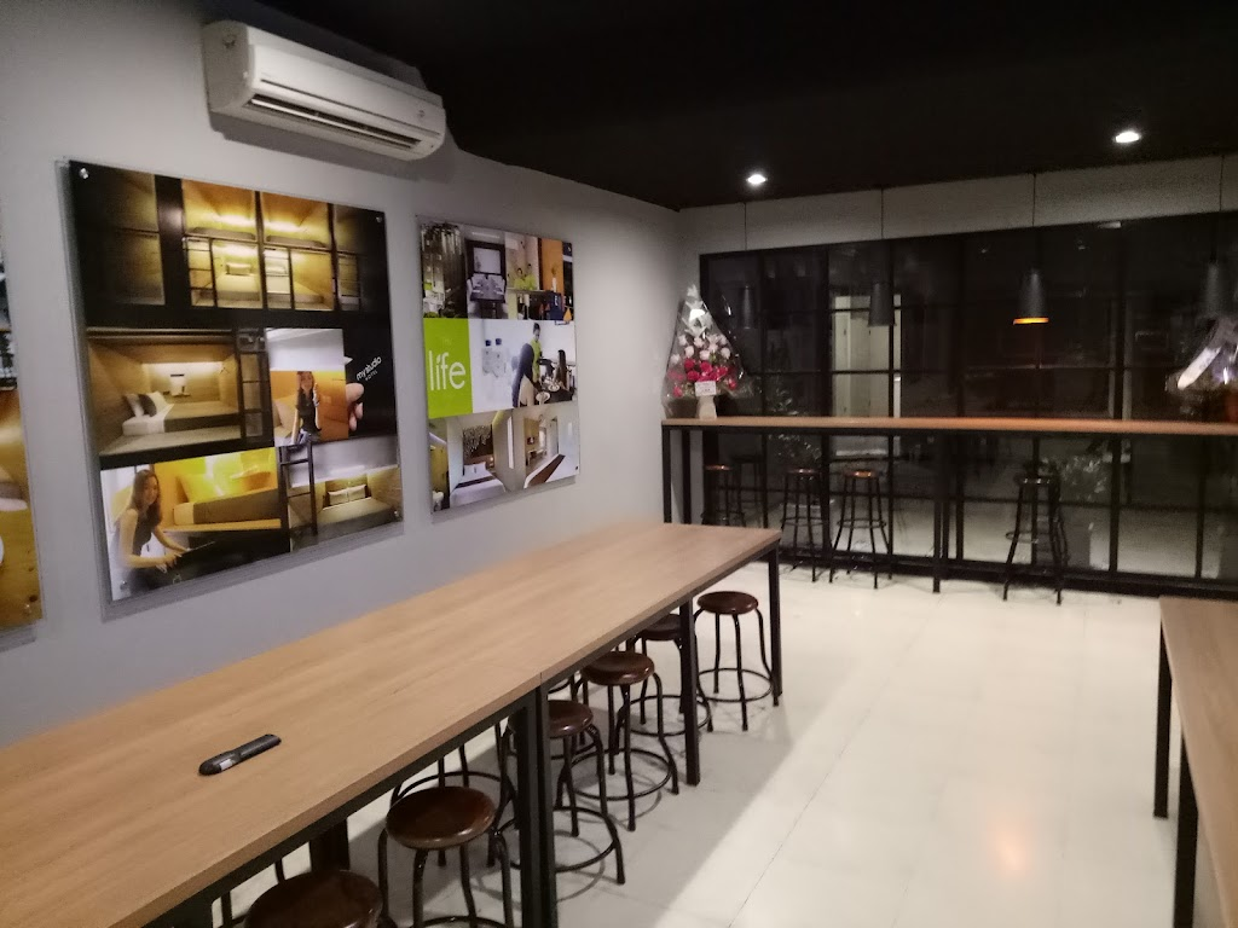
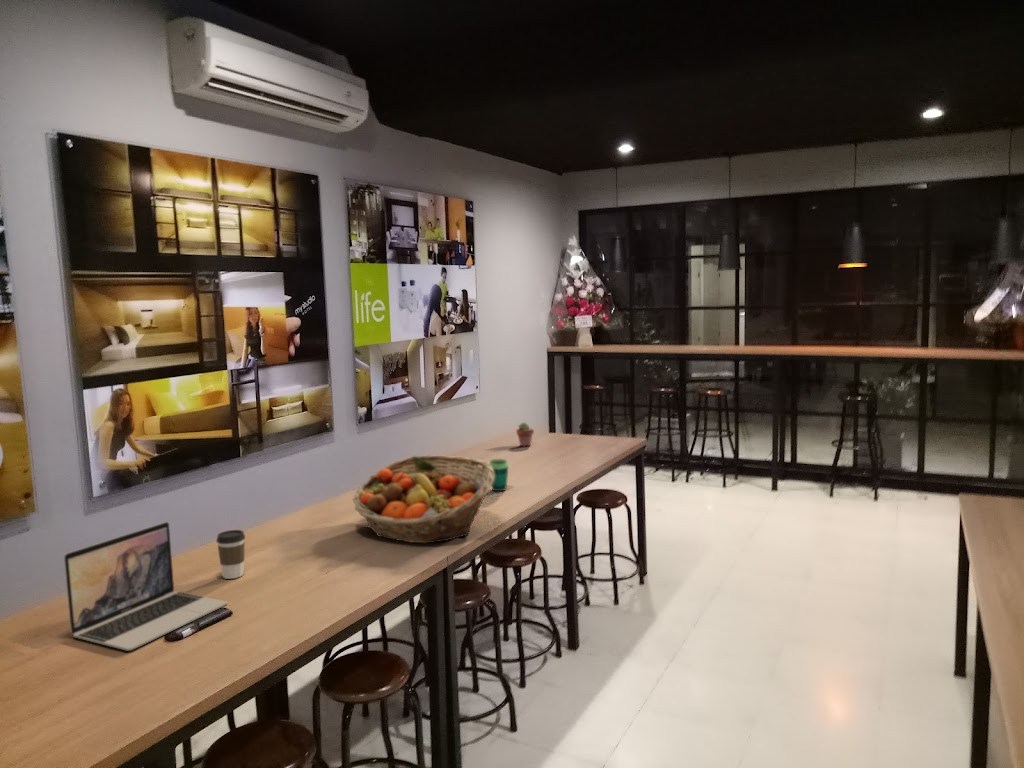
+ fruit basket [352,454,495,544]
+ coffee cup [216,529,246,580]
+ potted succulent [515,421,535,447]
+ laptop [63,521,228,652]
+ cup [488,458,510,492]
